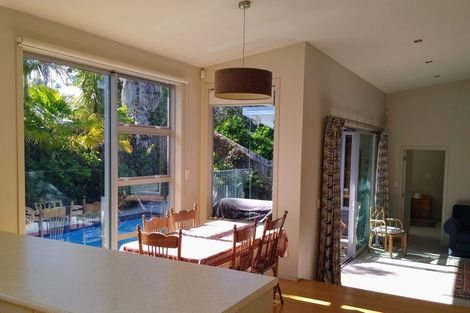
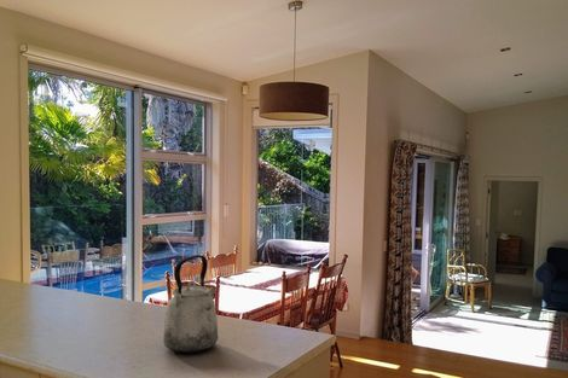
+ kettle [162,254,219,354]
